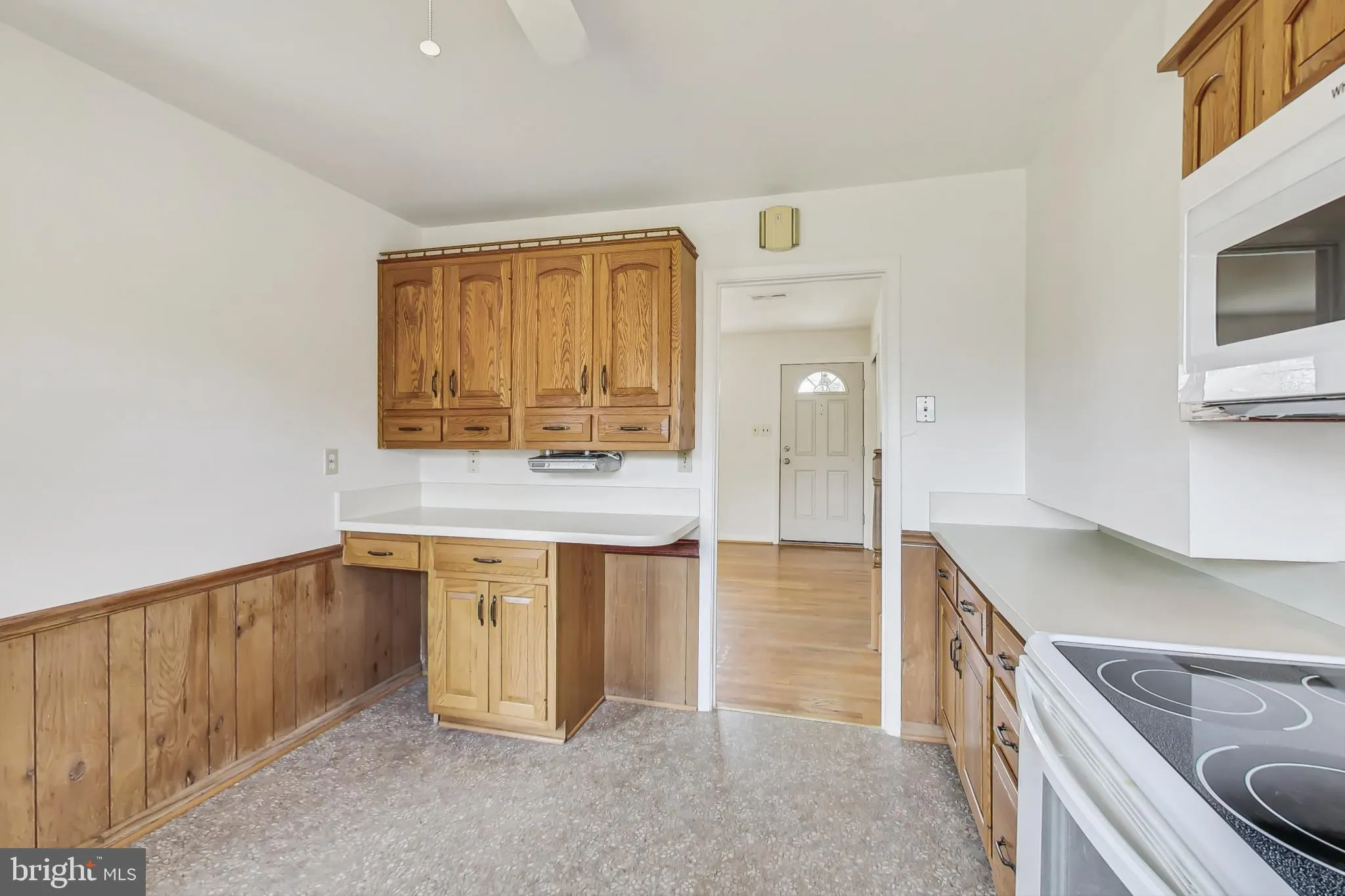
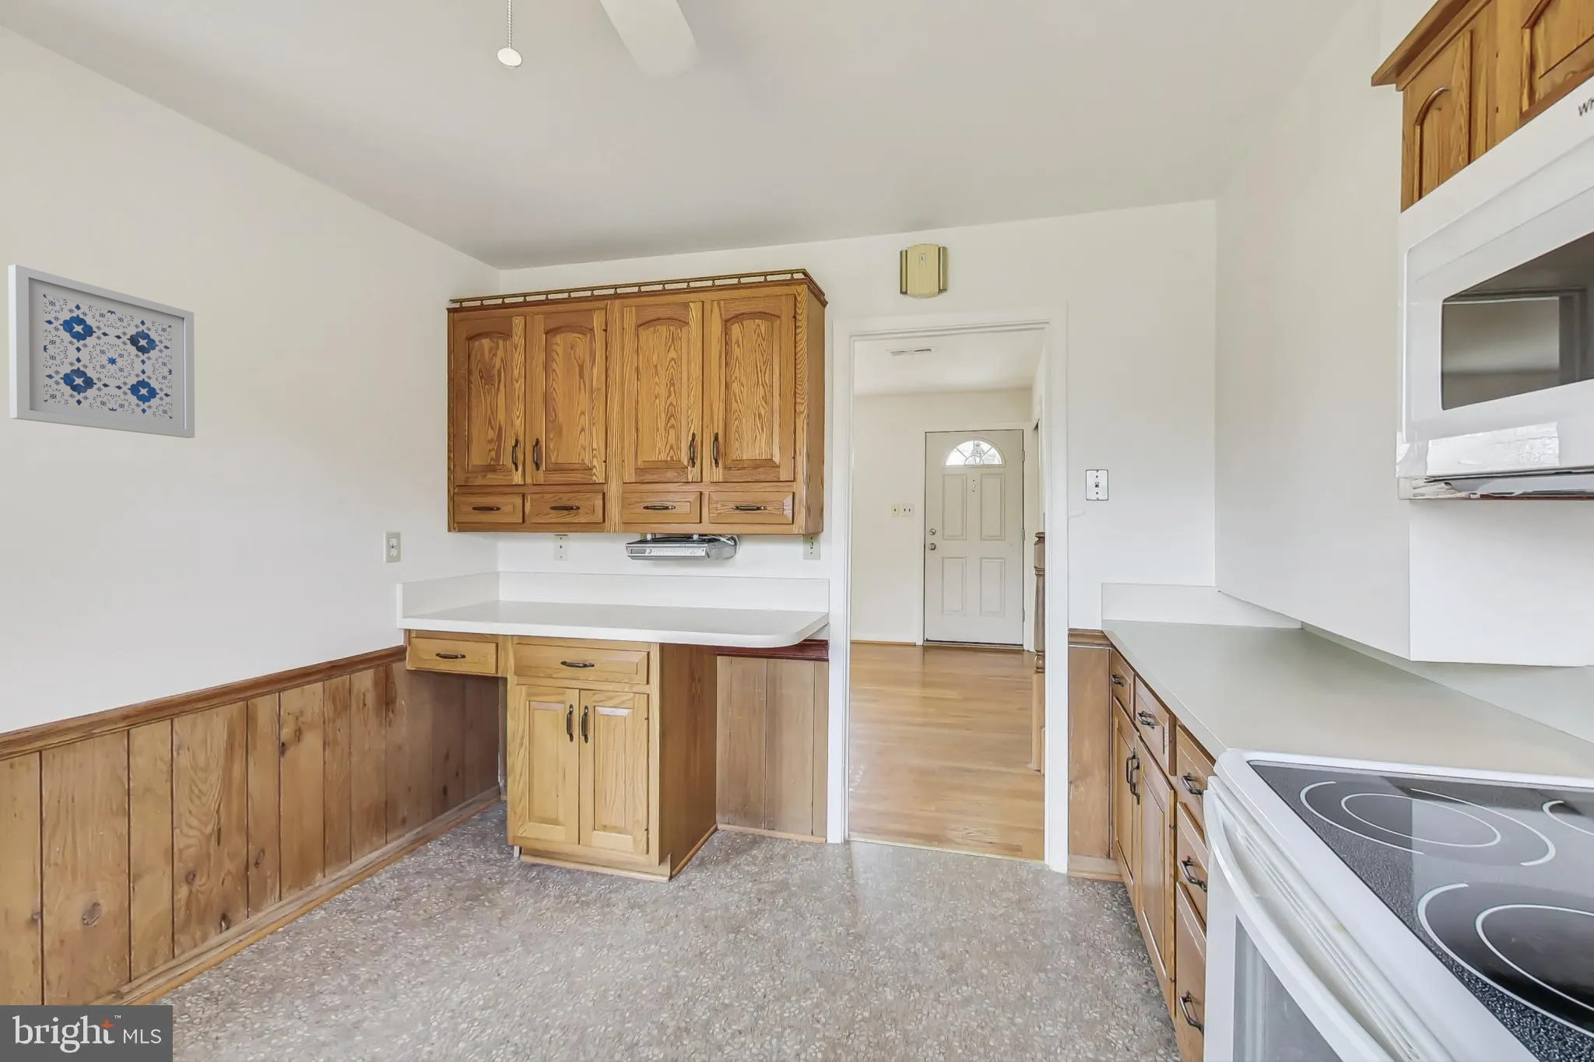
+ wall art [8,264,196,439]
